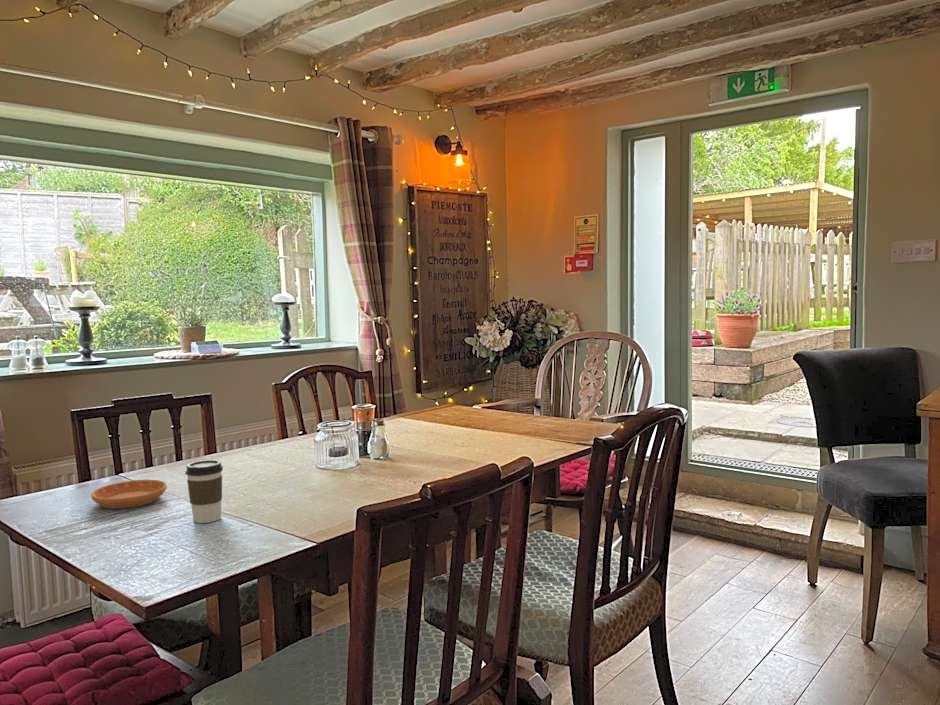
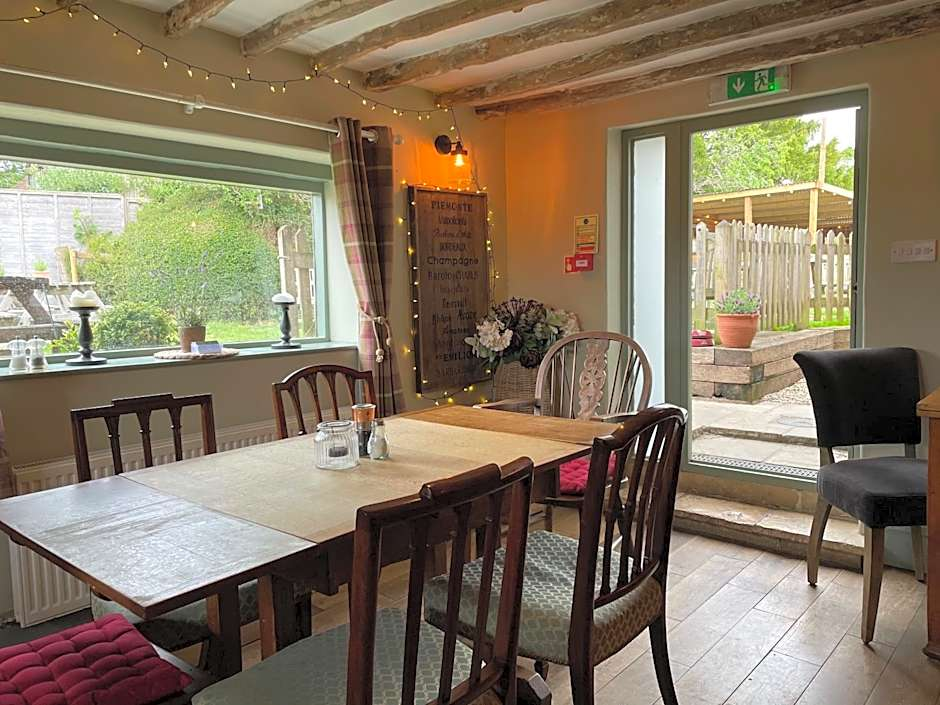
- coffee cup [184,459,224,524]
- saucer [90,479,168,510]
